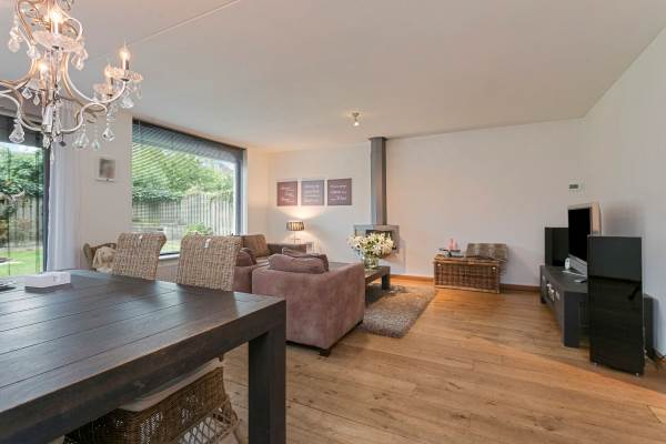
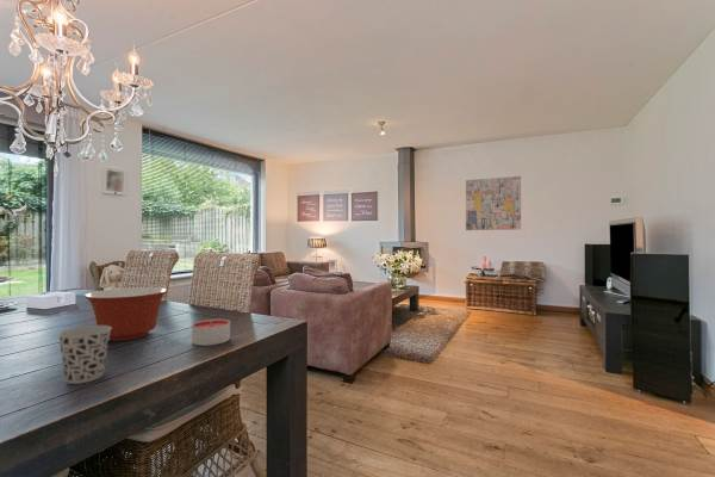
+ candle [191,317,231,347]
+ wall art [465,175,522,231]
+ cup [57,324,111,385]
+ mixing bowl [83,286,169,342]
